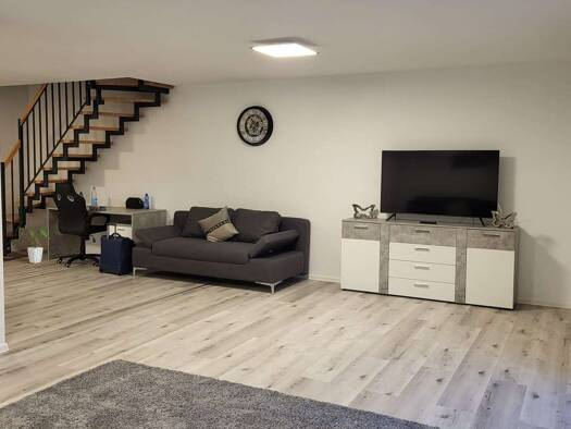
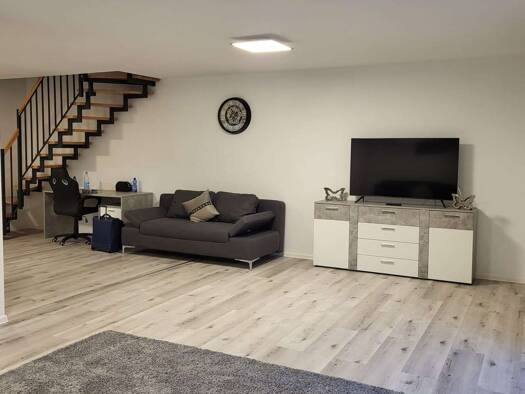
- house plant [18,223,51,263]
